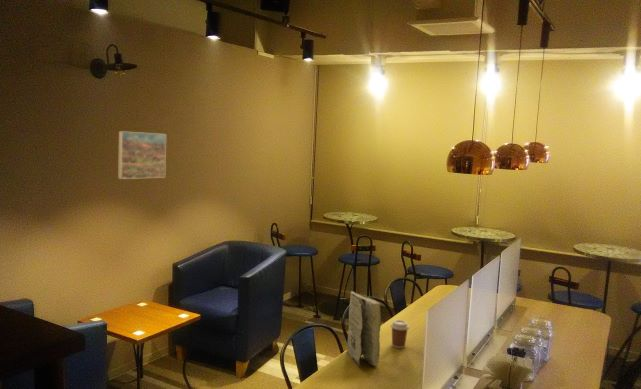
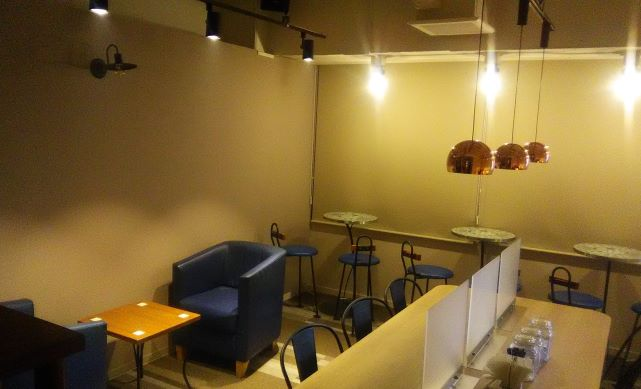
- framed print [117,130,167,180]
- coffee cup [390,319,410,349]
- book [346,290,382,368]
